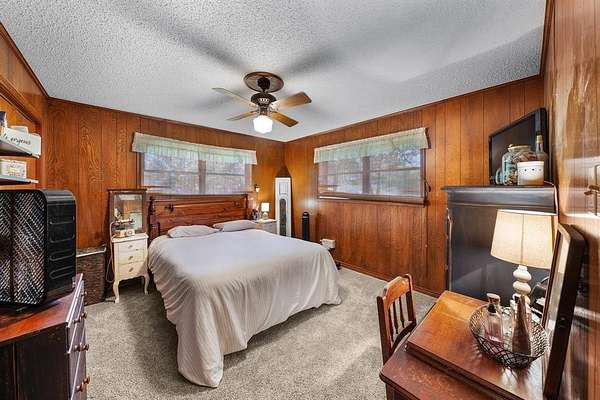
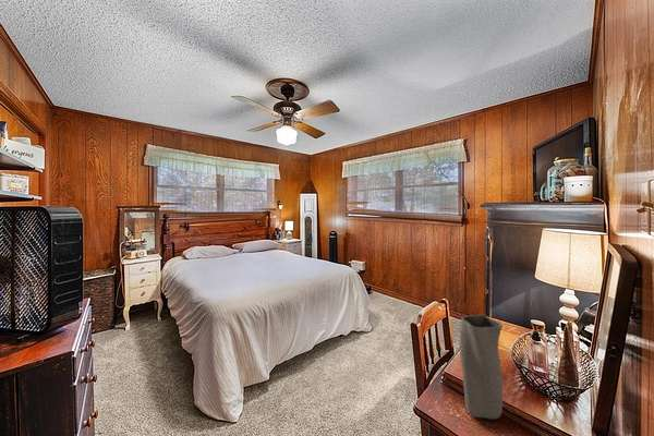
+ vase [458,314,504,421]
